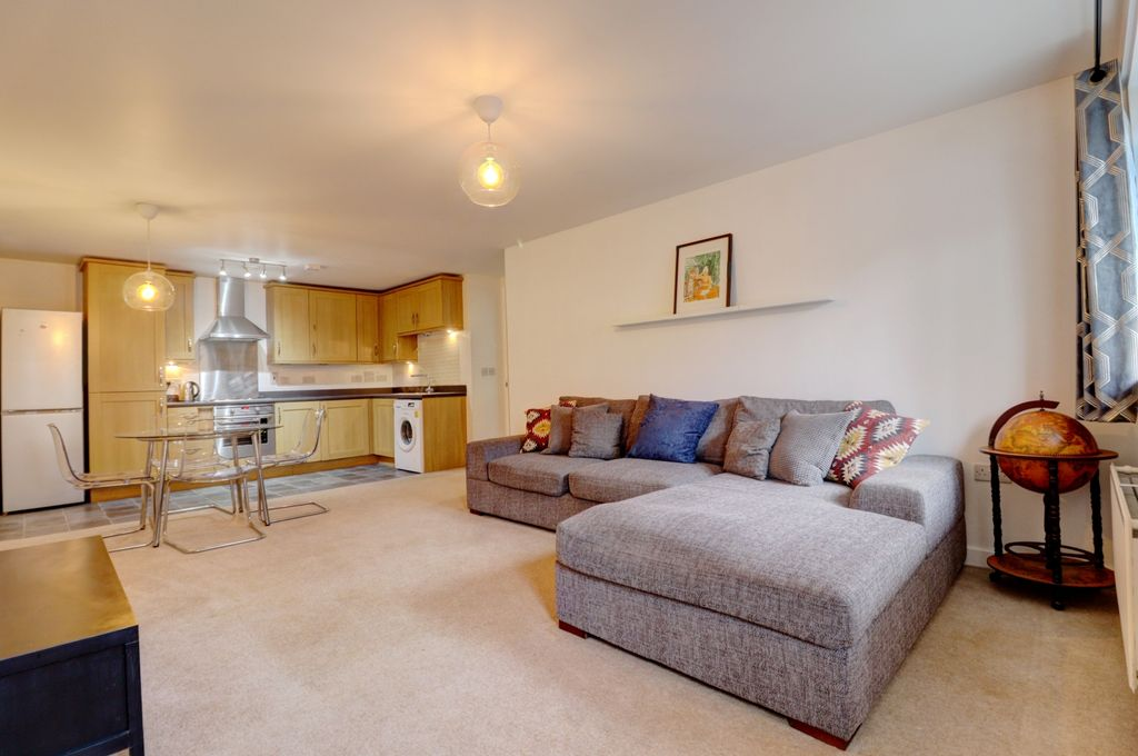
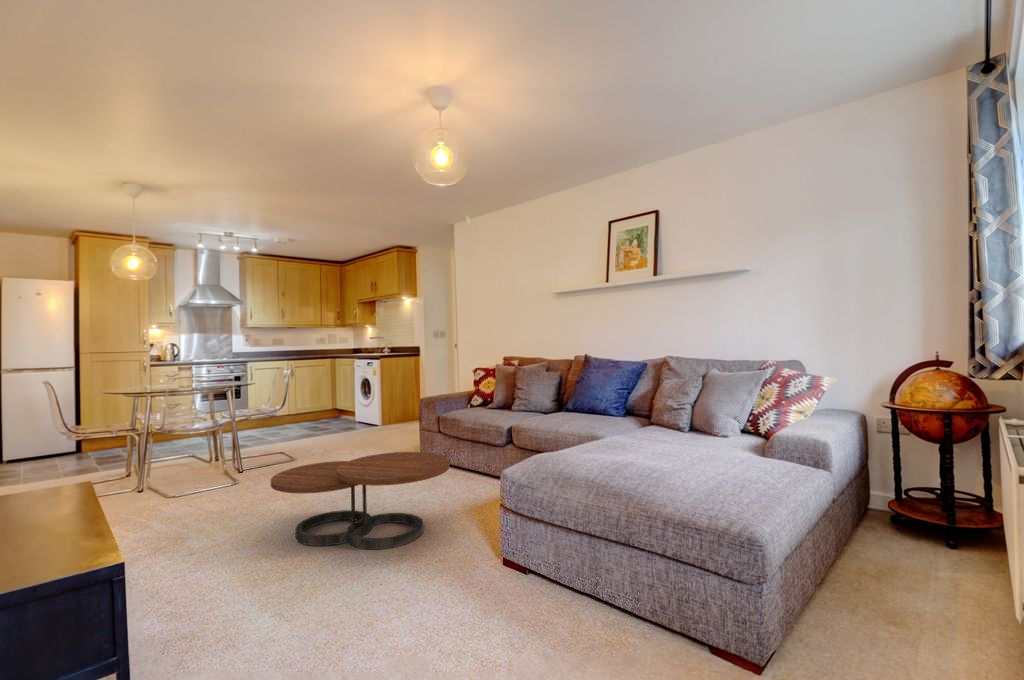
+ coffee table [270,451,451,551]
